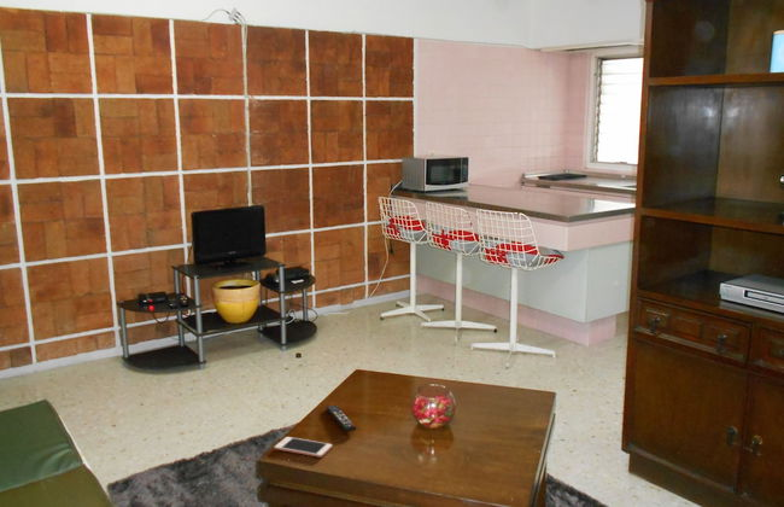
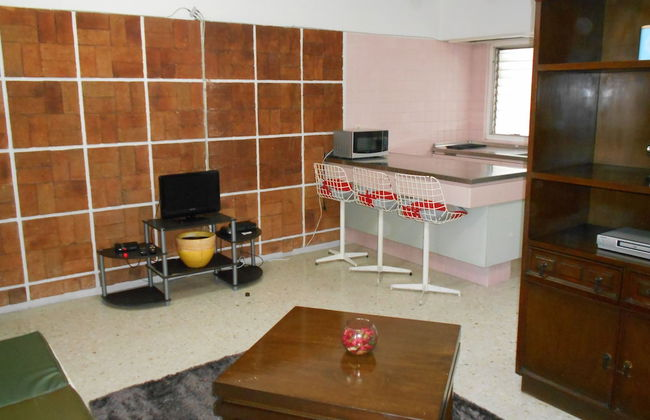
- cell phone [273,436,333,459]
- remote control [326,404,357,433]
